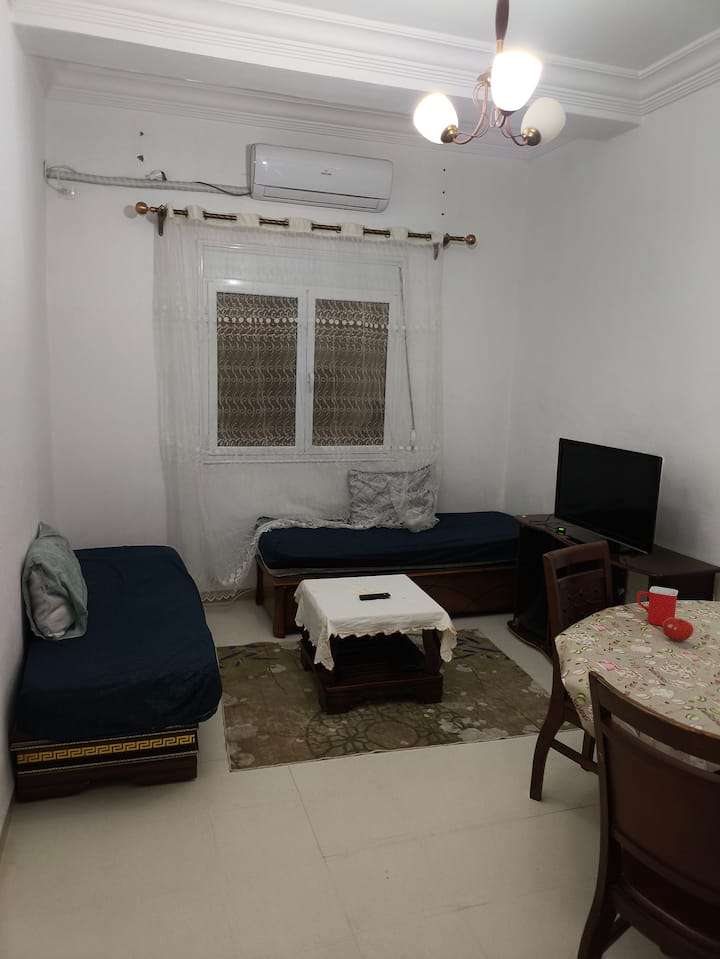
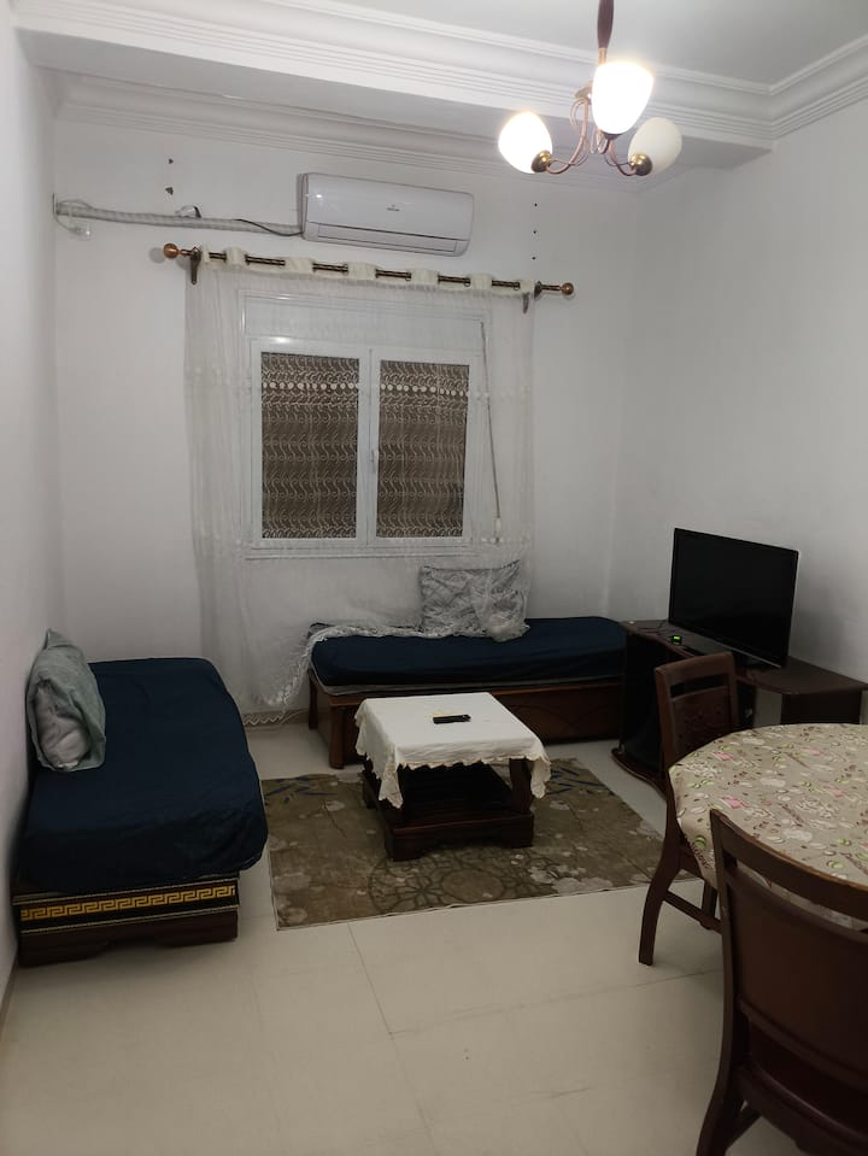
- fruit [661,617,695,642]
- mug [636,585,679,627]
